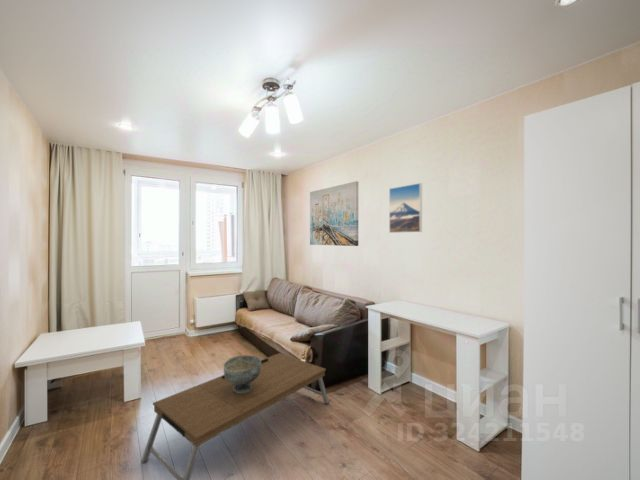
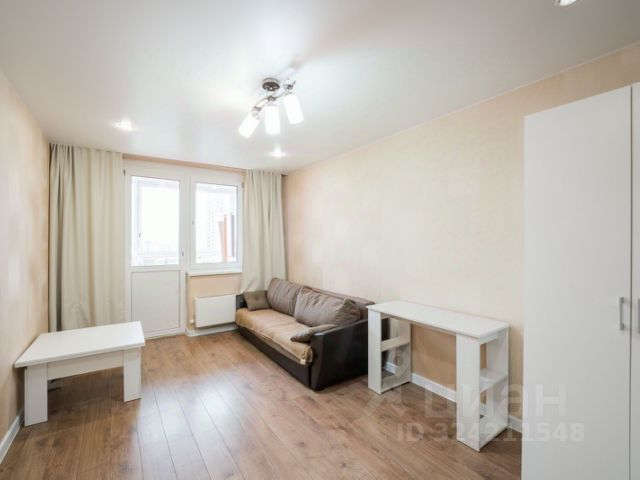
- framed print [388,182,423,234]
- wall art [309,180,359,247]
- decorative bowl [223,354,262,393]
- coffee table [140,352,330,480]
